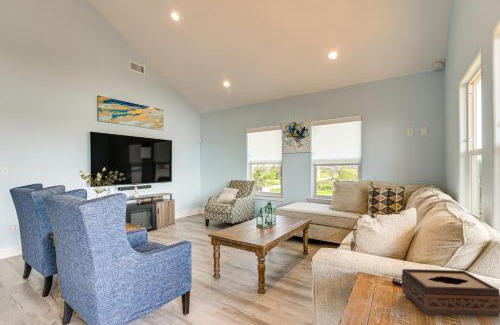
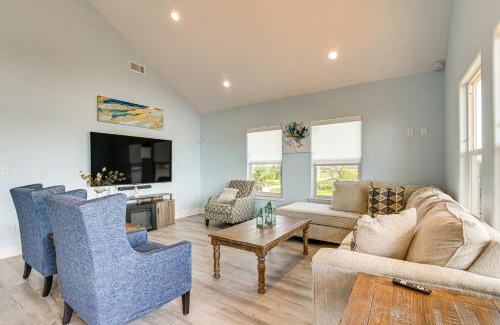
- tissue box [401,268,500,318]
